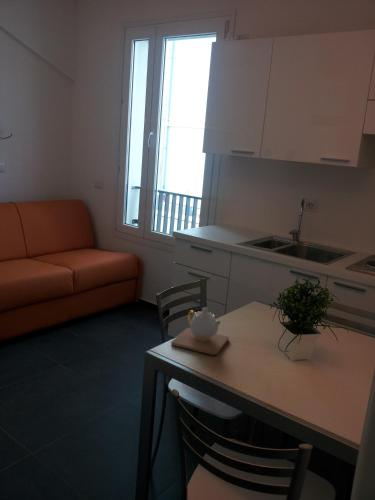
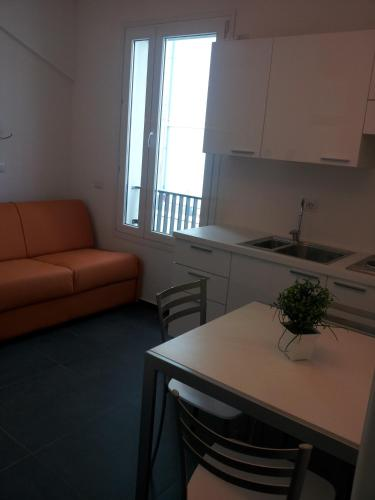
- teapot [170,307,230,356]
